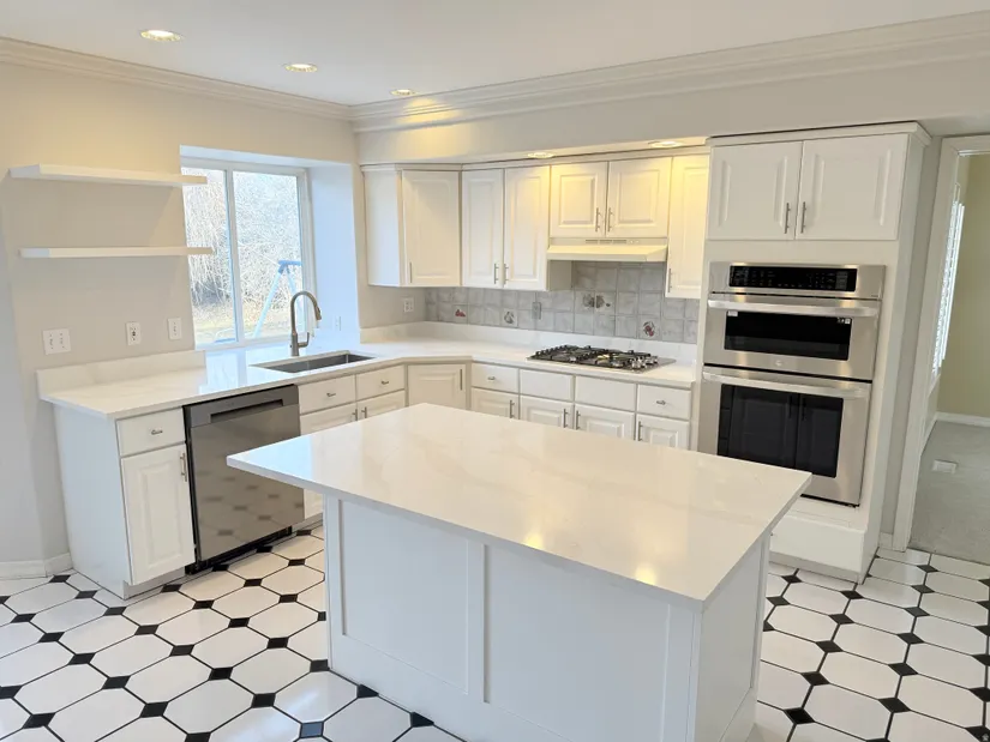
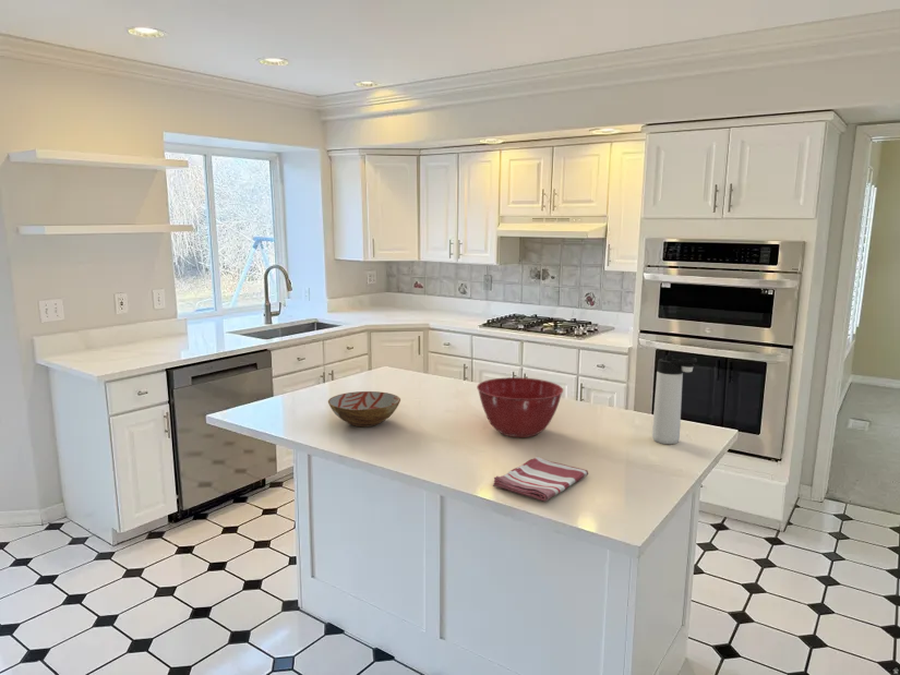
+ thermos bottle [651,354,698,445]
+ mixing bowl [476,376,564,438]
+ bowl [327,390,401,427]
+ dish towel [492,456,589,502]
